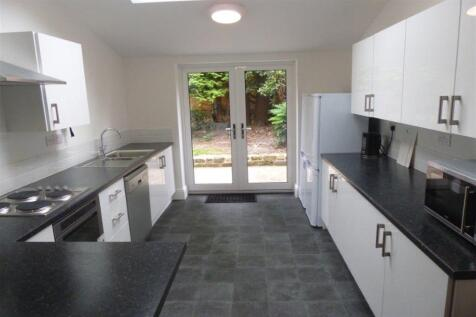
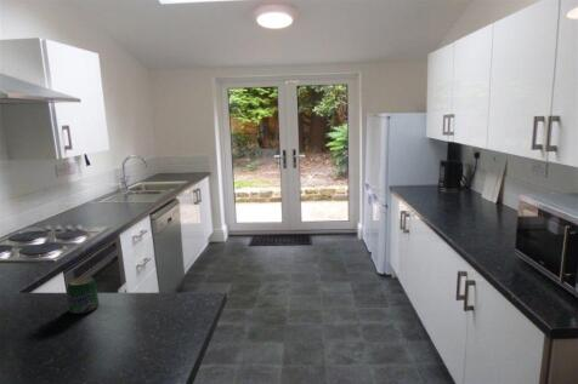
+ jar [66,275,100,315]
